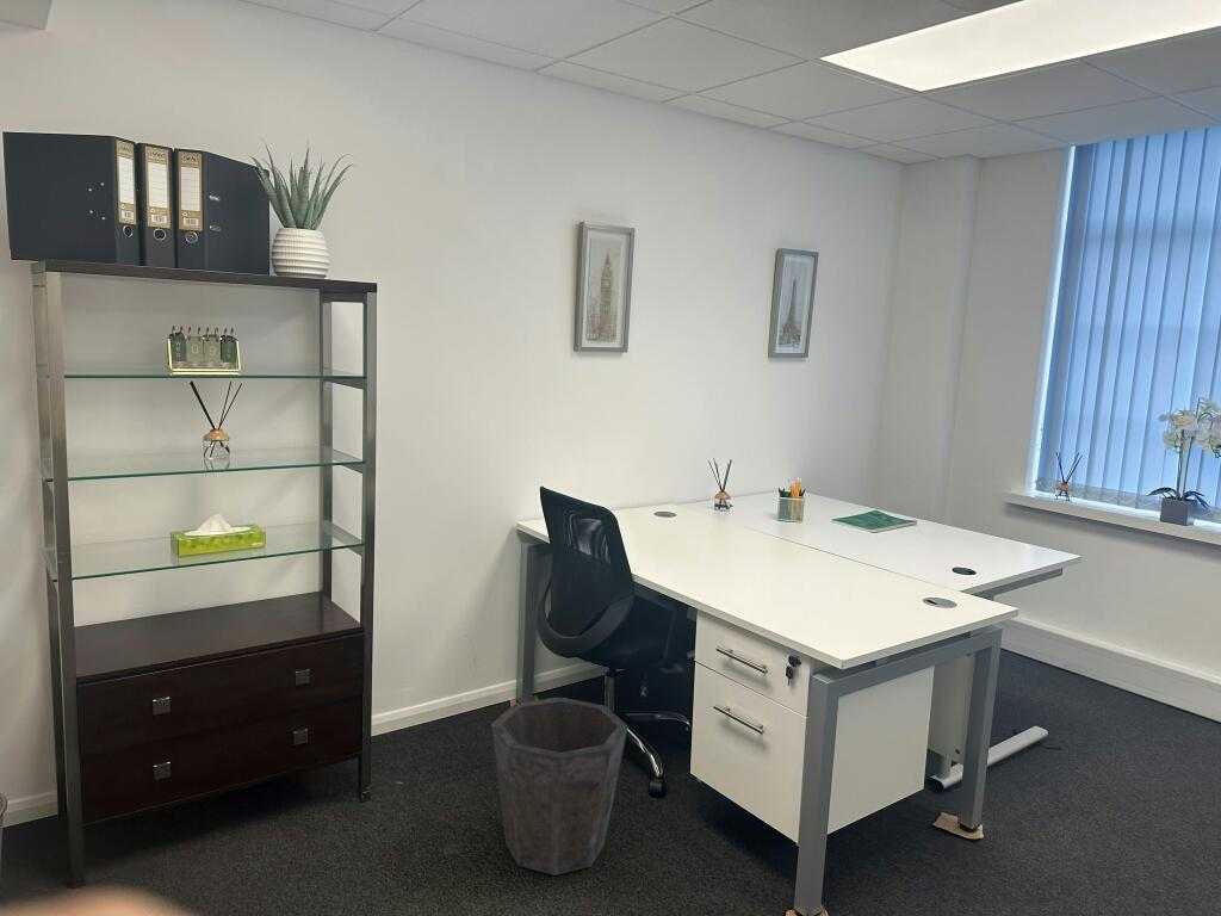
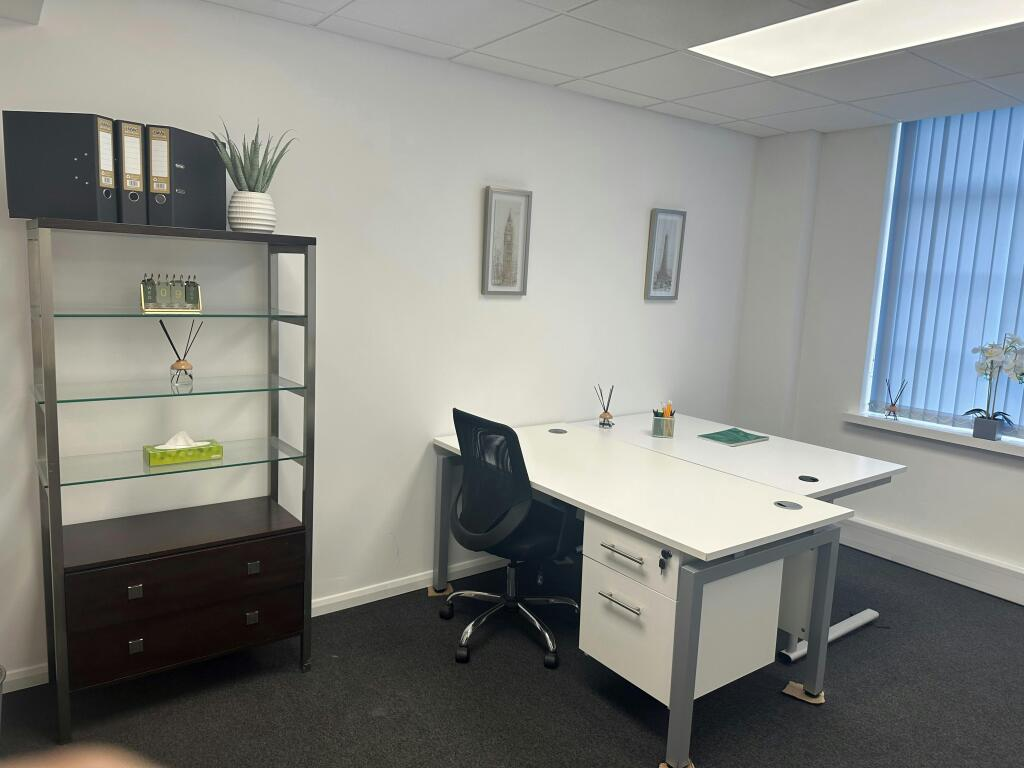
- waste bin [490,697,630,877]
